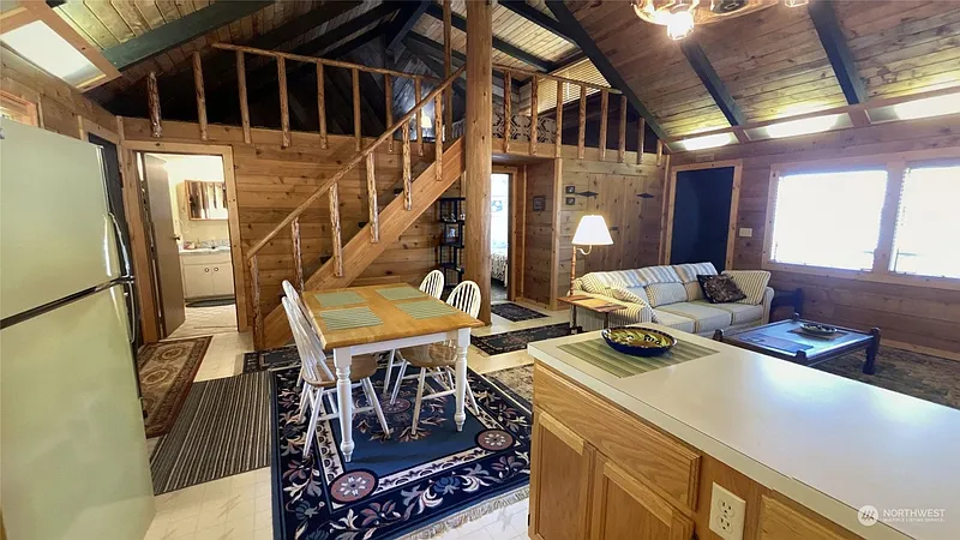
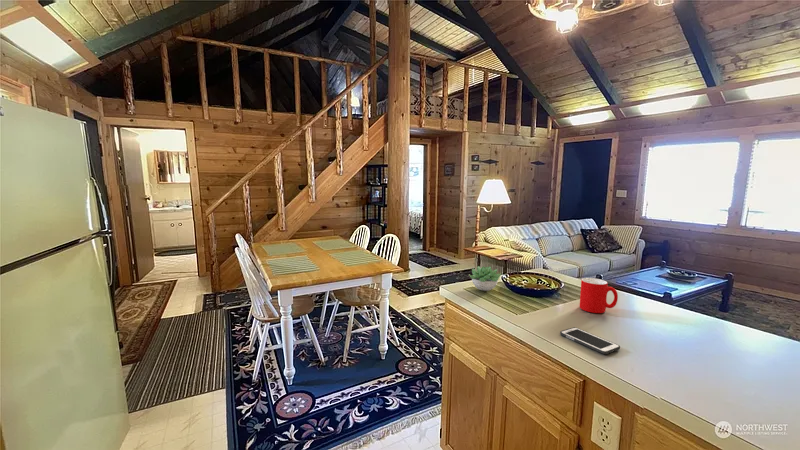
+ succulent plant [468,265,502,292]
+ cell phone [559,326,621,355]
+ cup [579,277,619,314]
